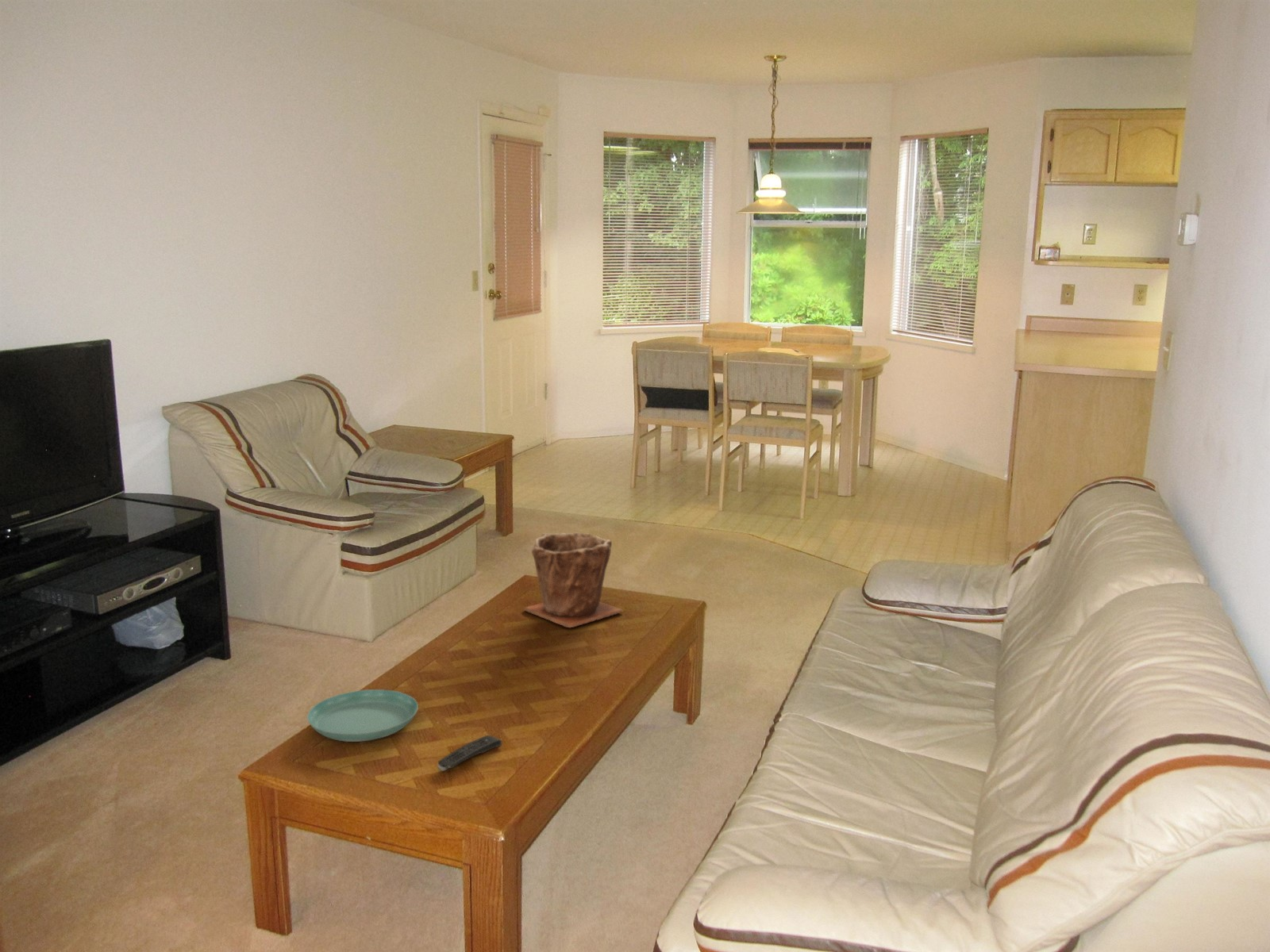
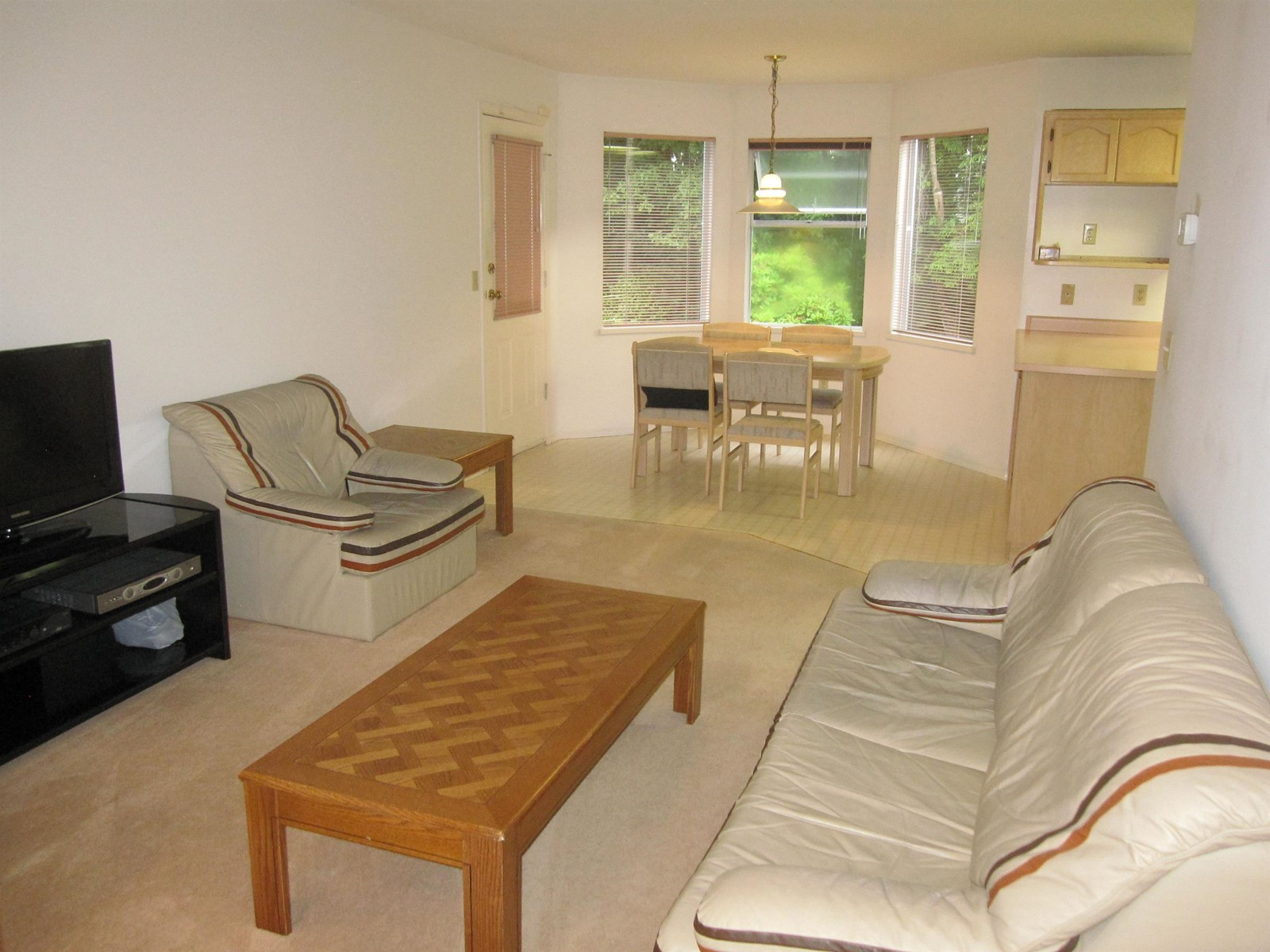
- saucer [306,689,419,743]
- remote control [437,735,502,772]
- plant pot [522,532,624,628]
